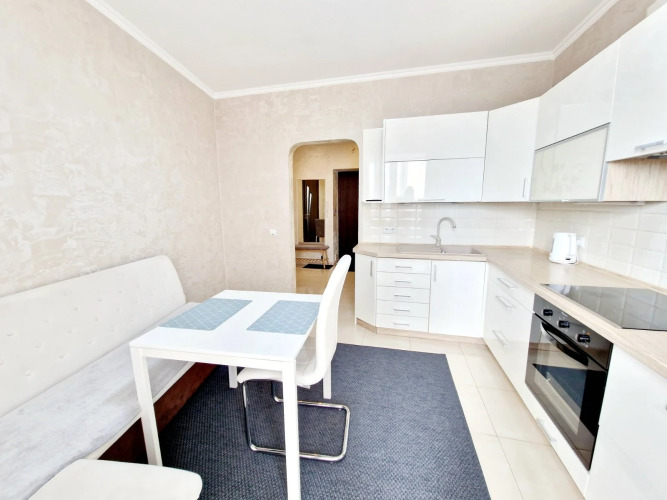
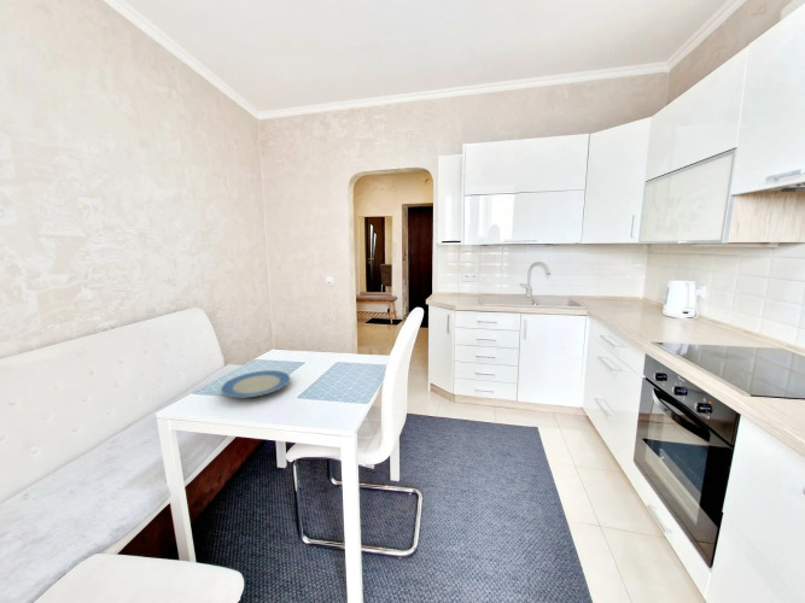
+ plate [220,369,292,398]
